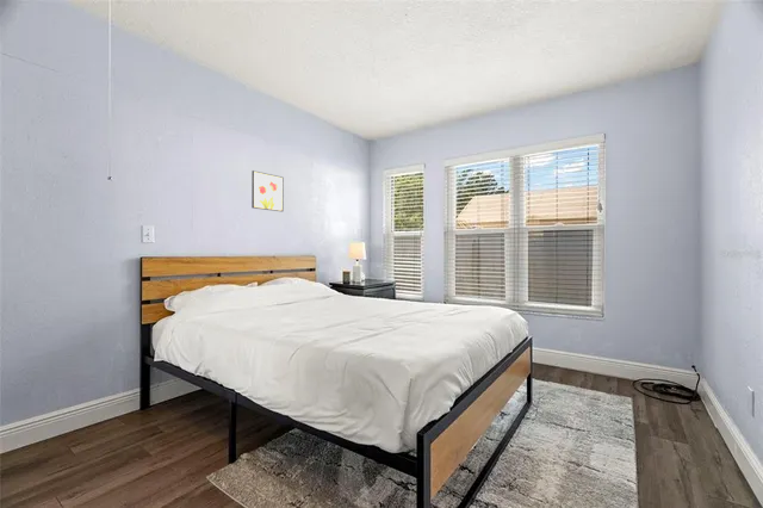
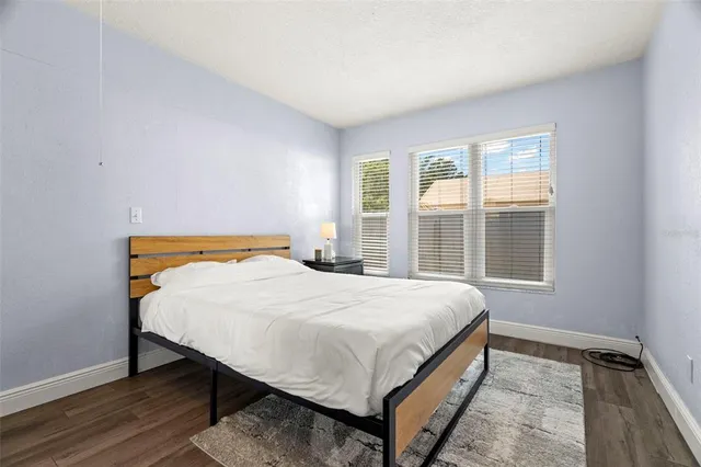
- wall art [250,169,285,212]
